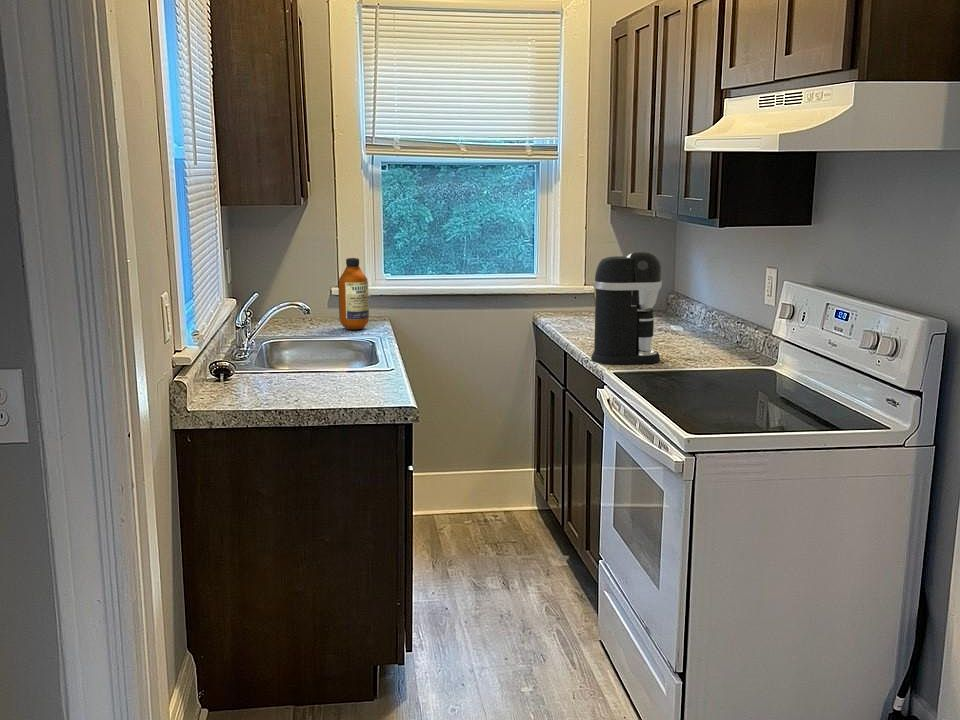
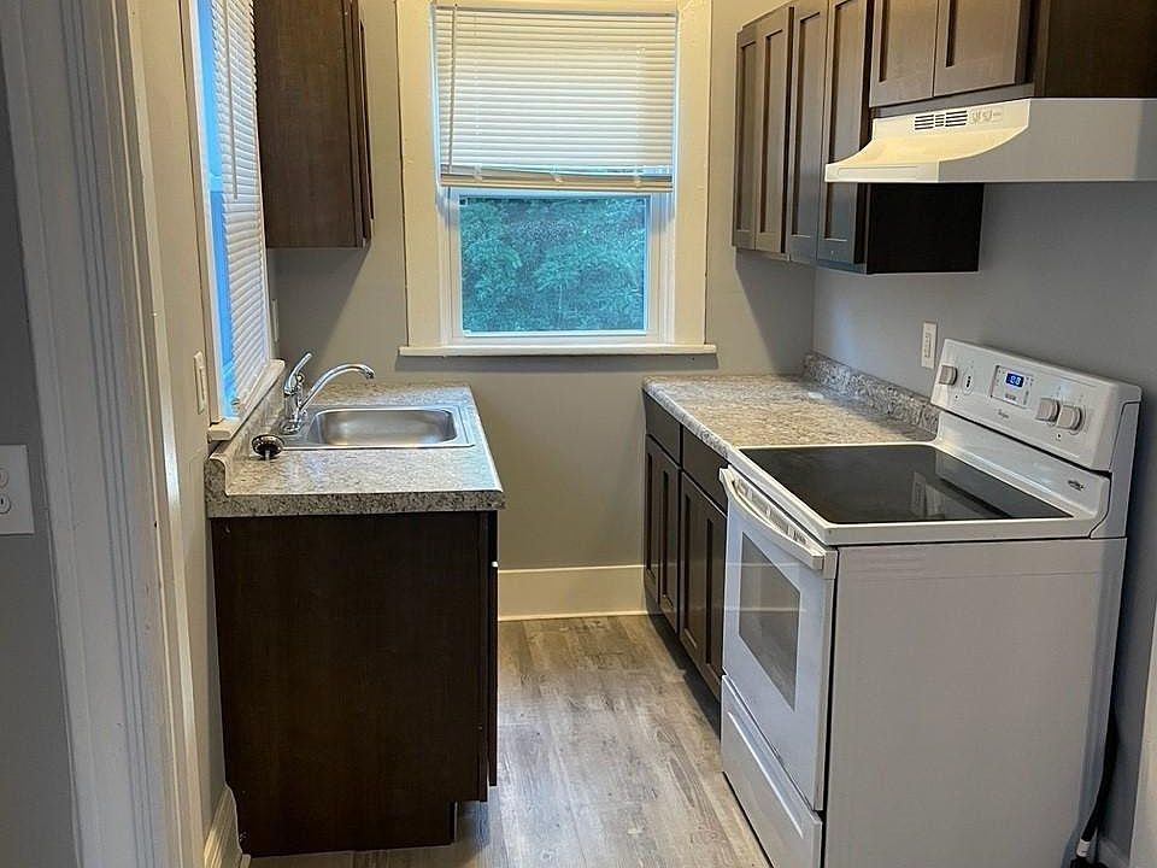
- bottle [337,257,370,330]
- coffee maker [590,250,663,365]
